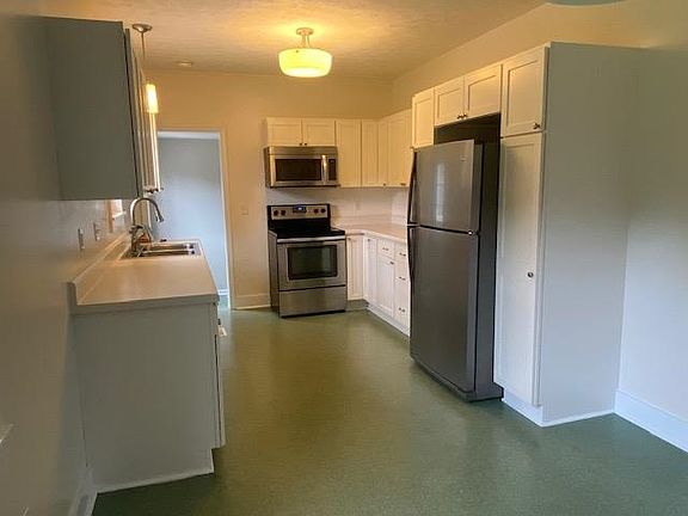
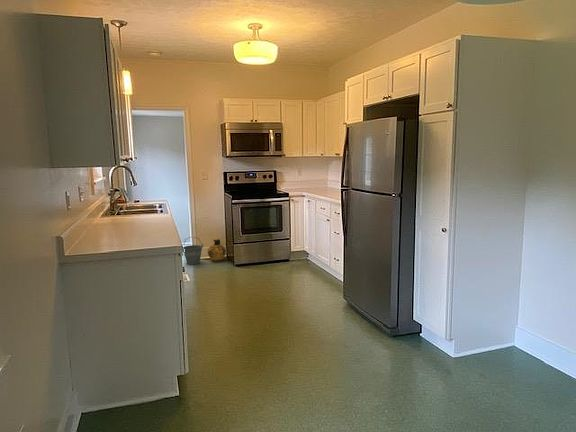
+ bucket [182,236,204,265]
+ ceramic jug [207,238,227,263]
